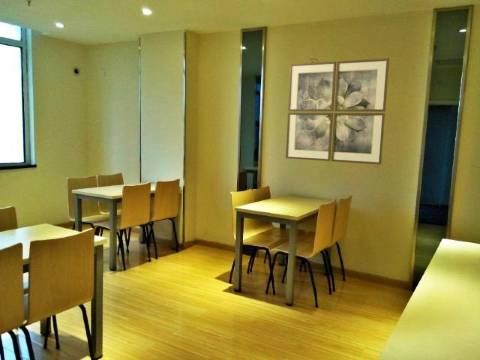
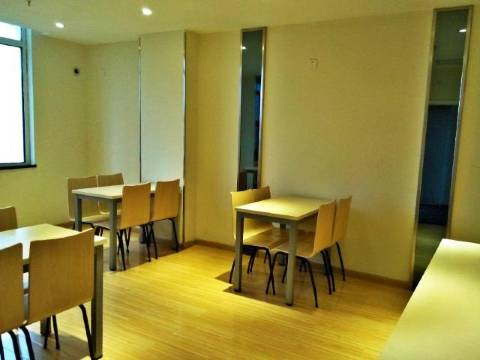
- wall art [285,57,390,166]
